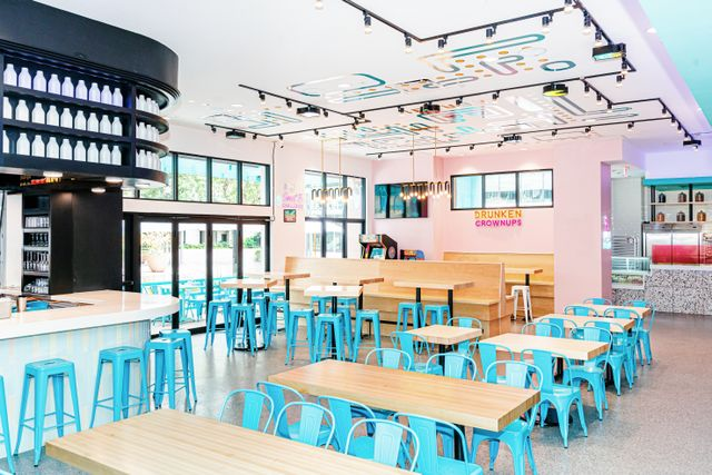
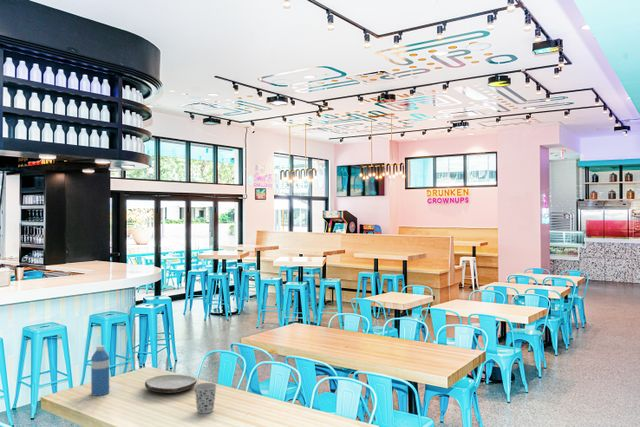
+ cup [193,382,218,415]
+ water bottle [90,344,110,397]
+ plate [144,374,198,394]
